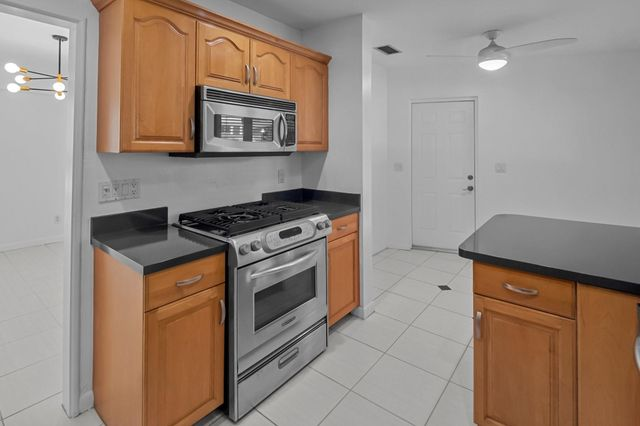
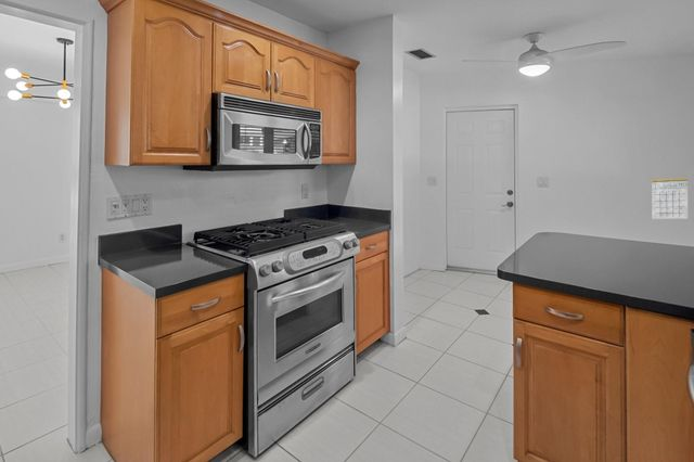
+ calendar [651,174,690,220]
